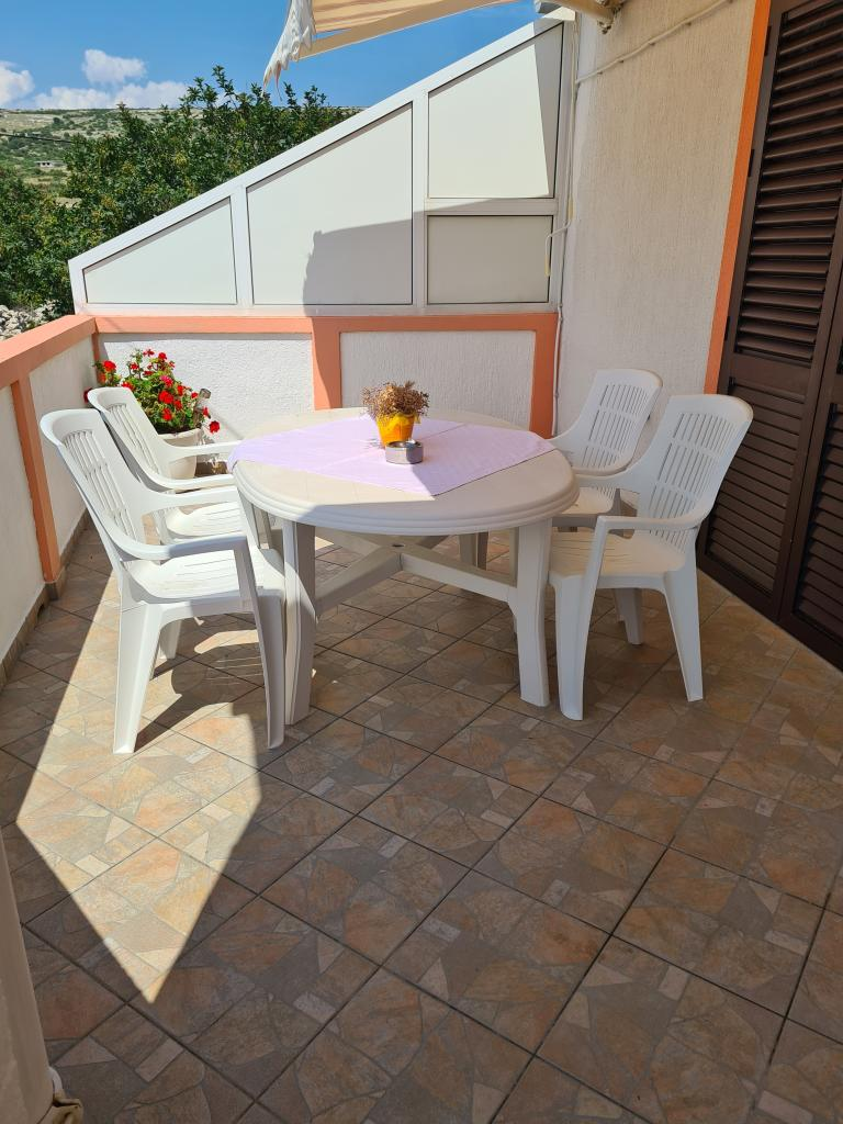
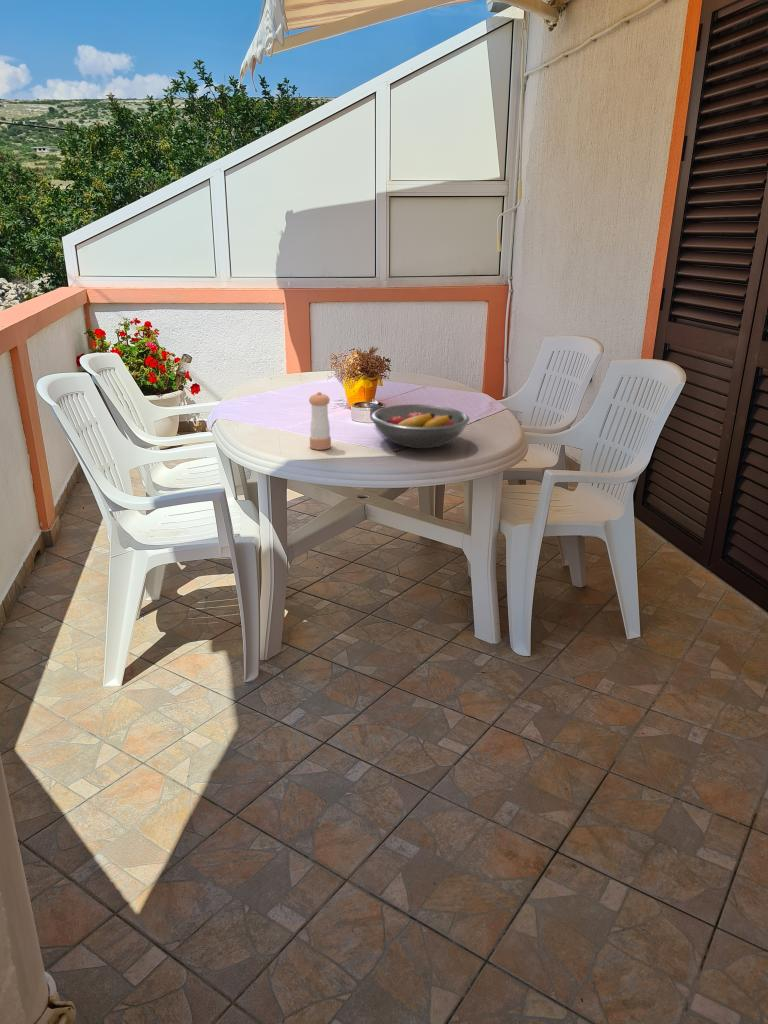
+ pepper shaker [308,391,332,451]
+ fruit bowl [370,403,471,449]
